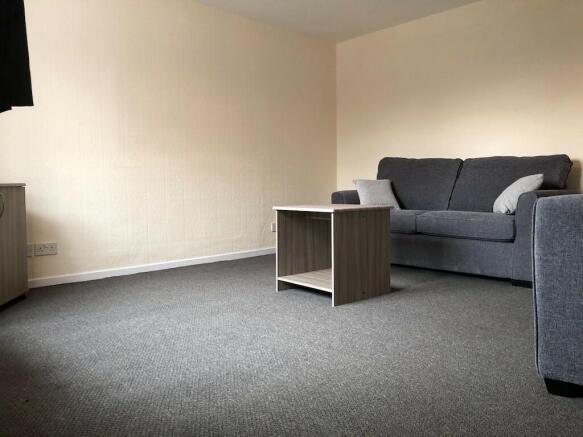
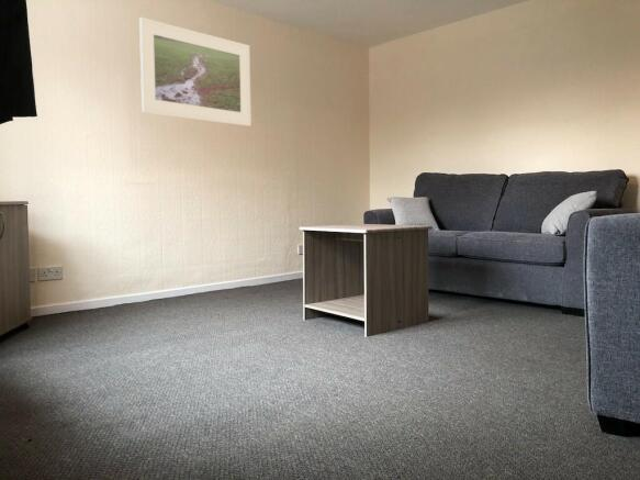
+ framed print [138,16,252,126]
